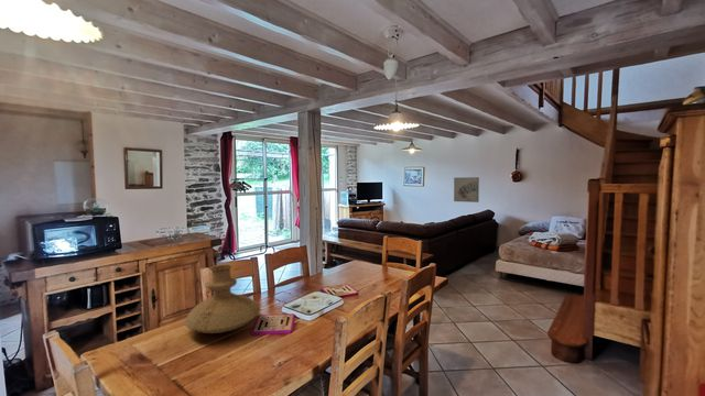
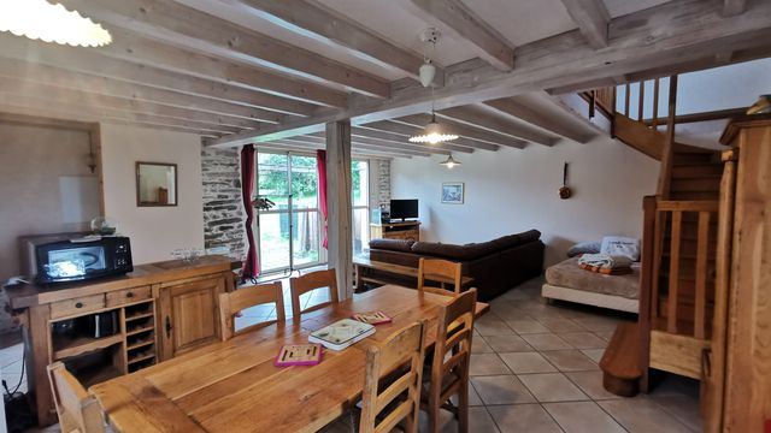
- wall art [453,176,480,204]
- vase [183,264,261,334]
